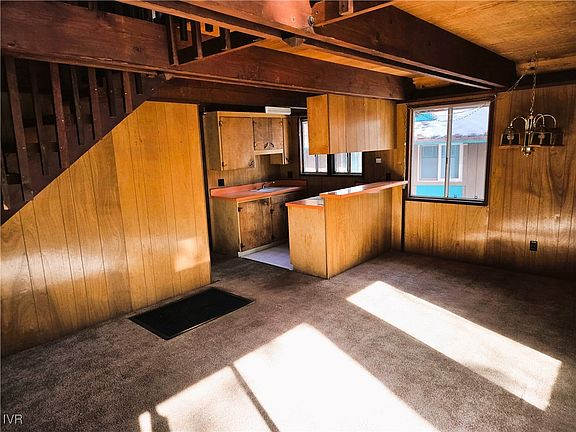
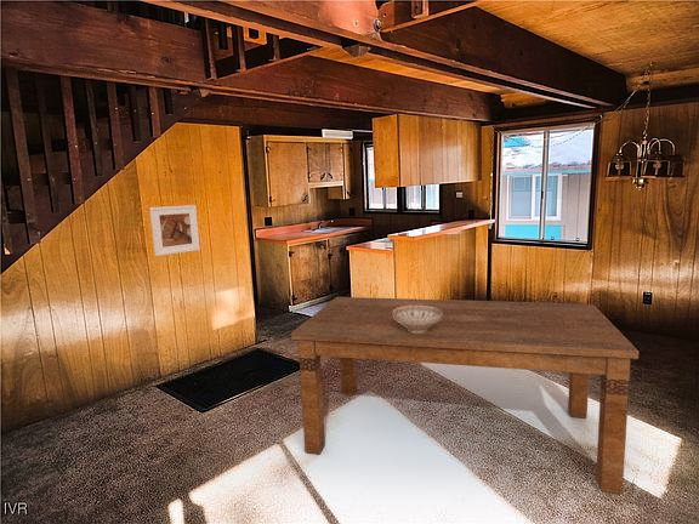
+ dining table [290,296,640,496]
+ decorative bowl [393,306,442,334]
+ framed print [148,204,201,257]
